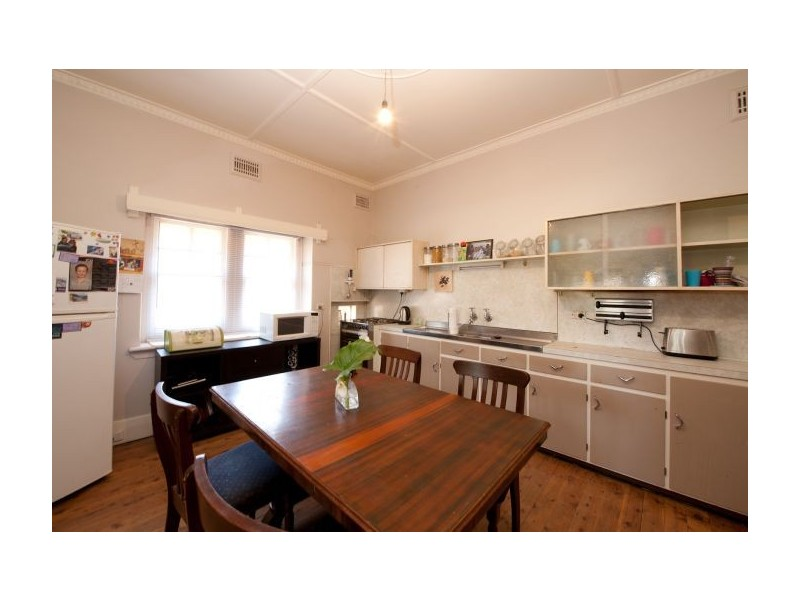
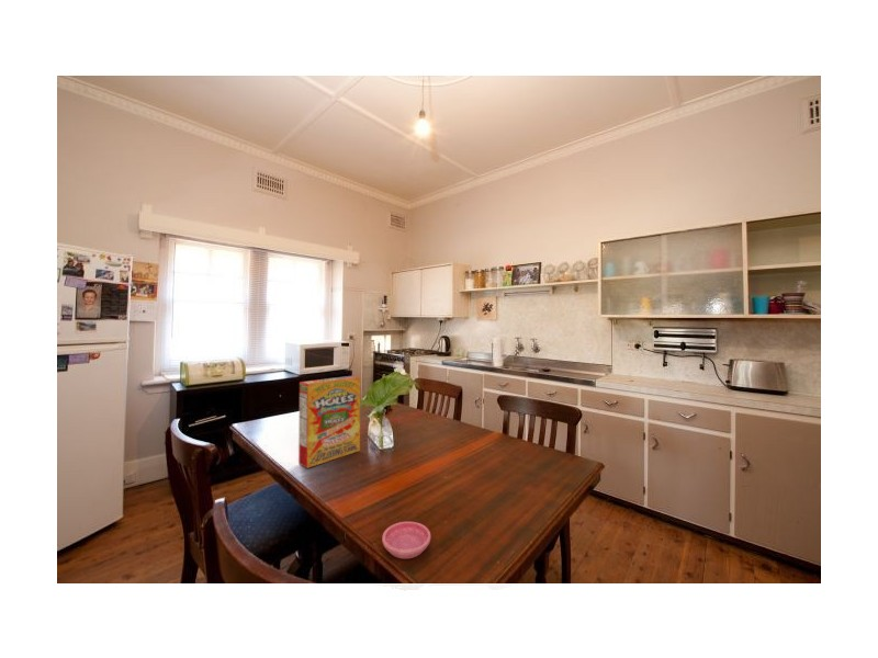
+ cereal box [297,375,361,469]
+ saucer [381,521,431,559]
